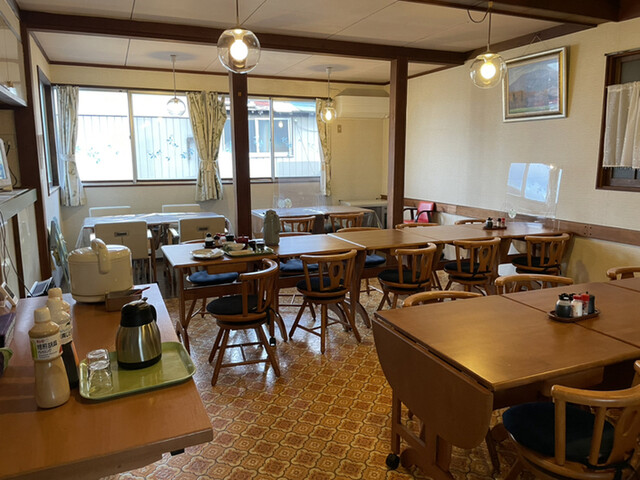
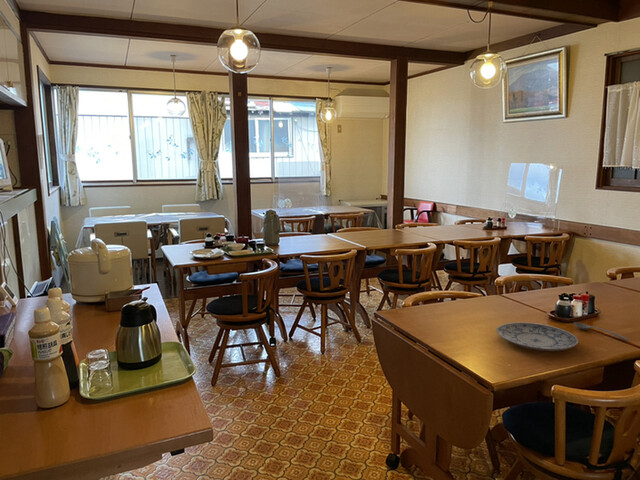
+ plate [496,321,579,352]
+ soupspoon [573,321,629,341]
